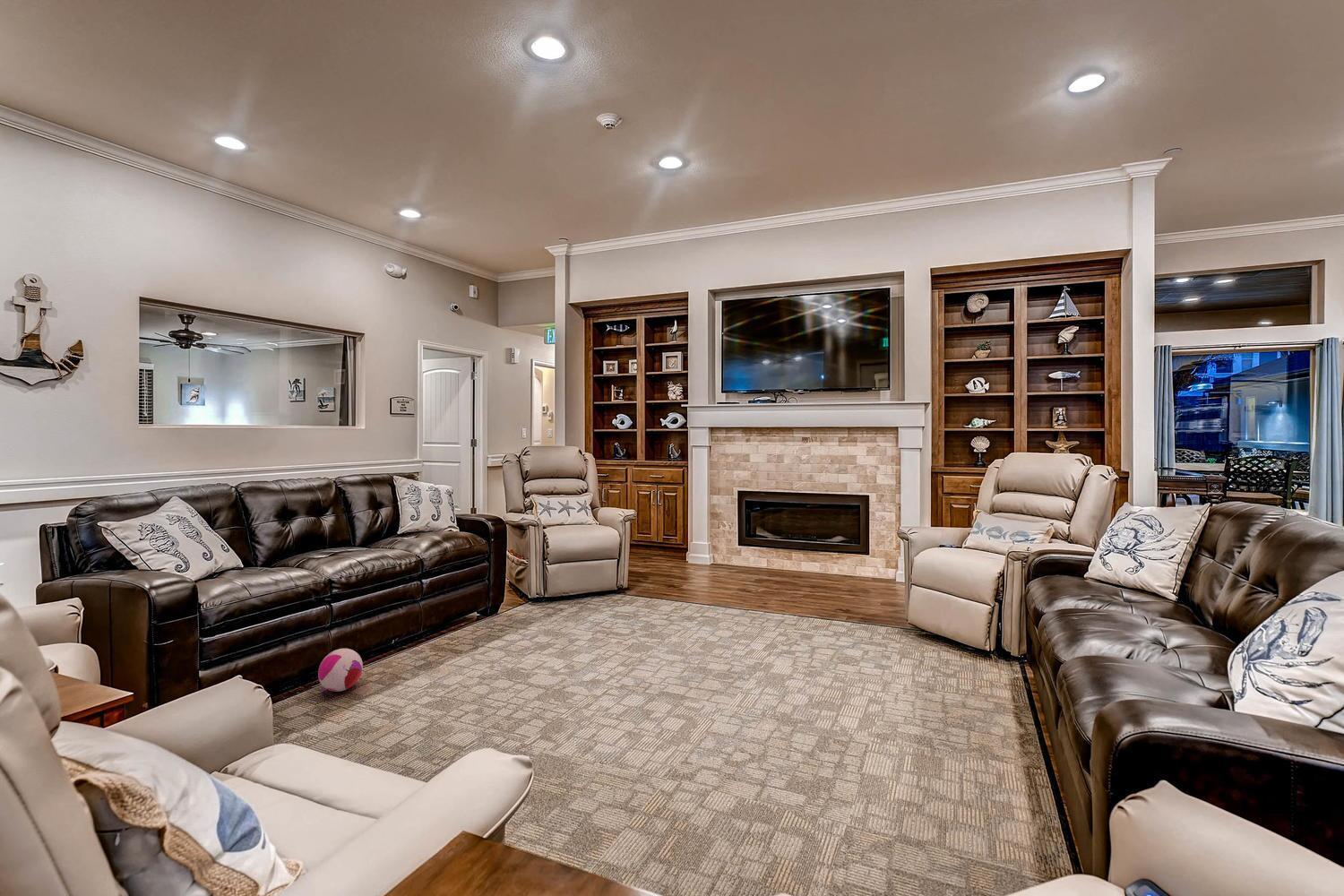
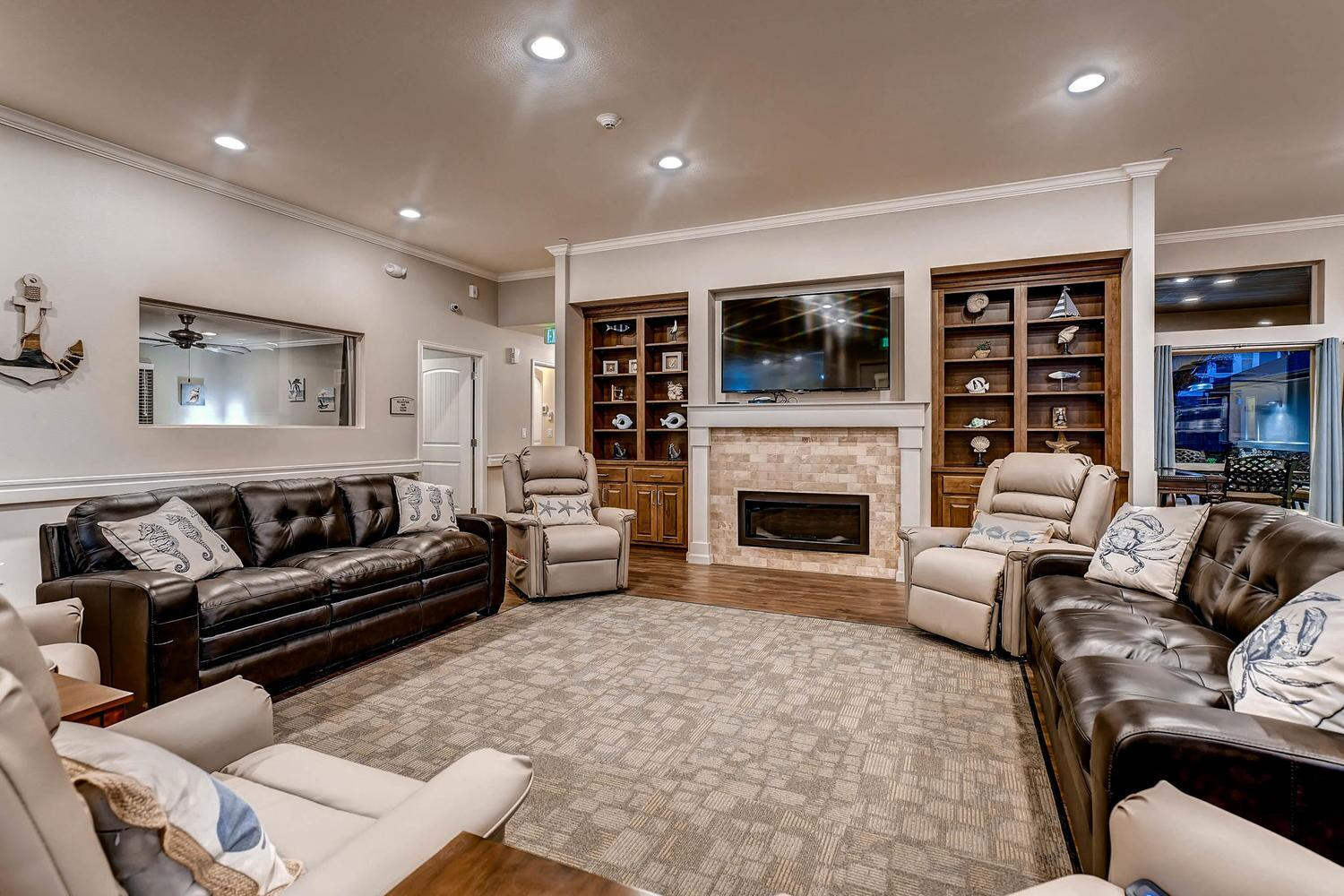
- plush toy [317,648,364,693]
